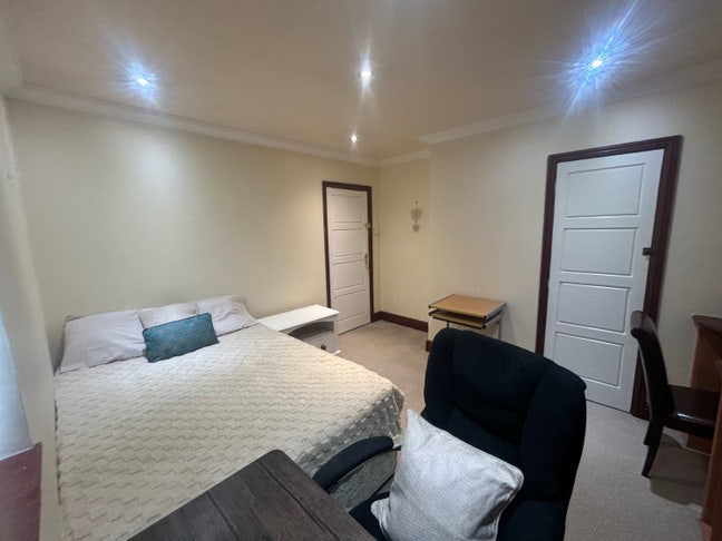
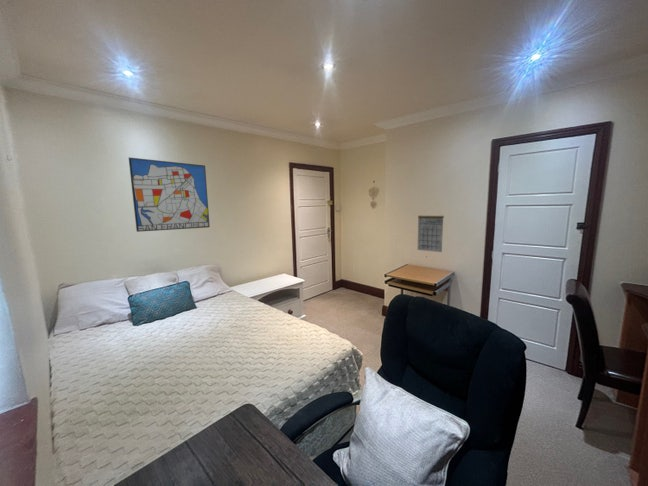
+ calendar [416,206,445,253]
+ wall art [128,156,211,233]
